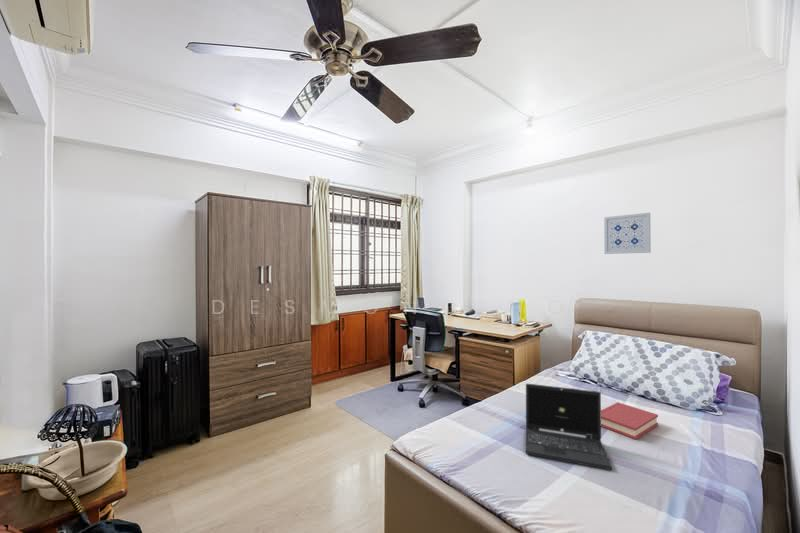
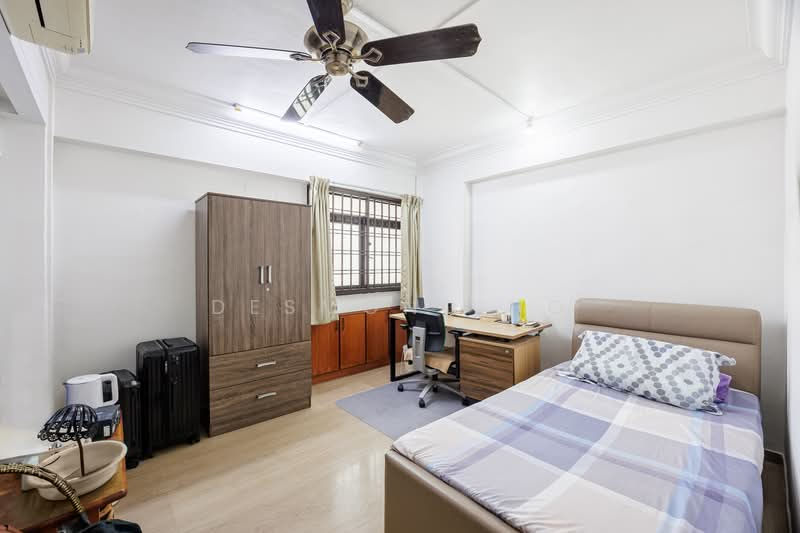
- laptop [525,383,613,471]
- hardback book [601,401,659,440]
- wall art [603,212,652,255]
